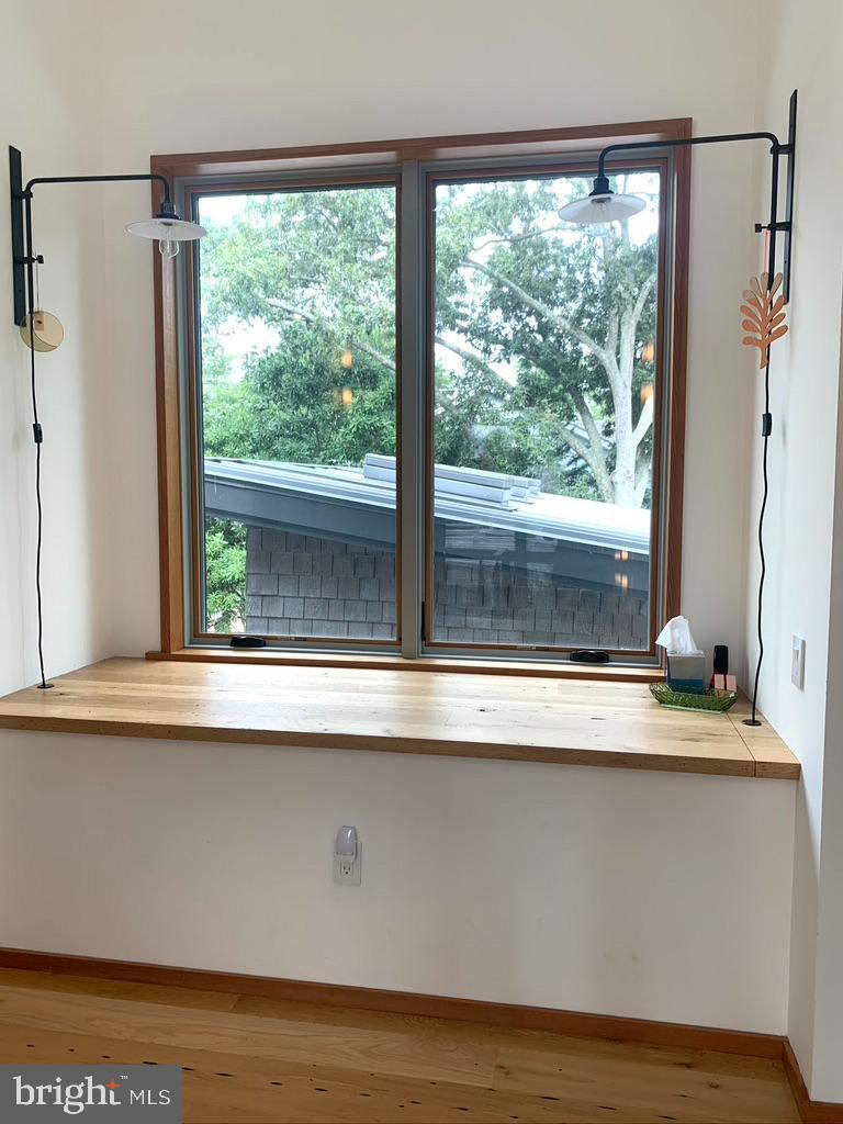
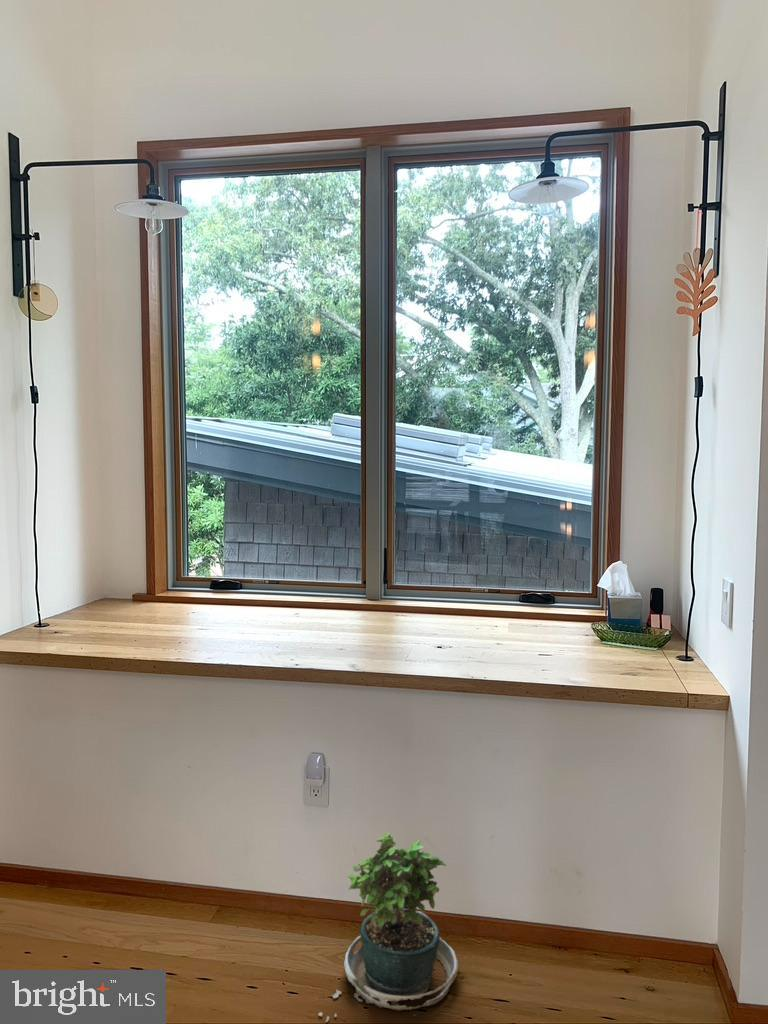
+ potted plant [318,830,460,1023]
